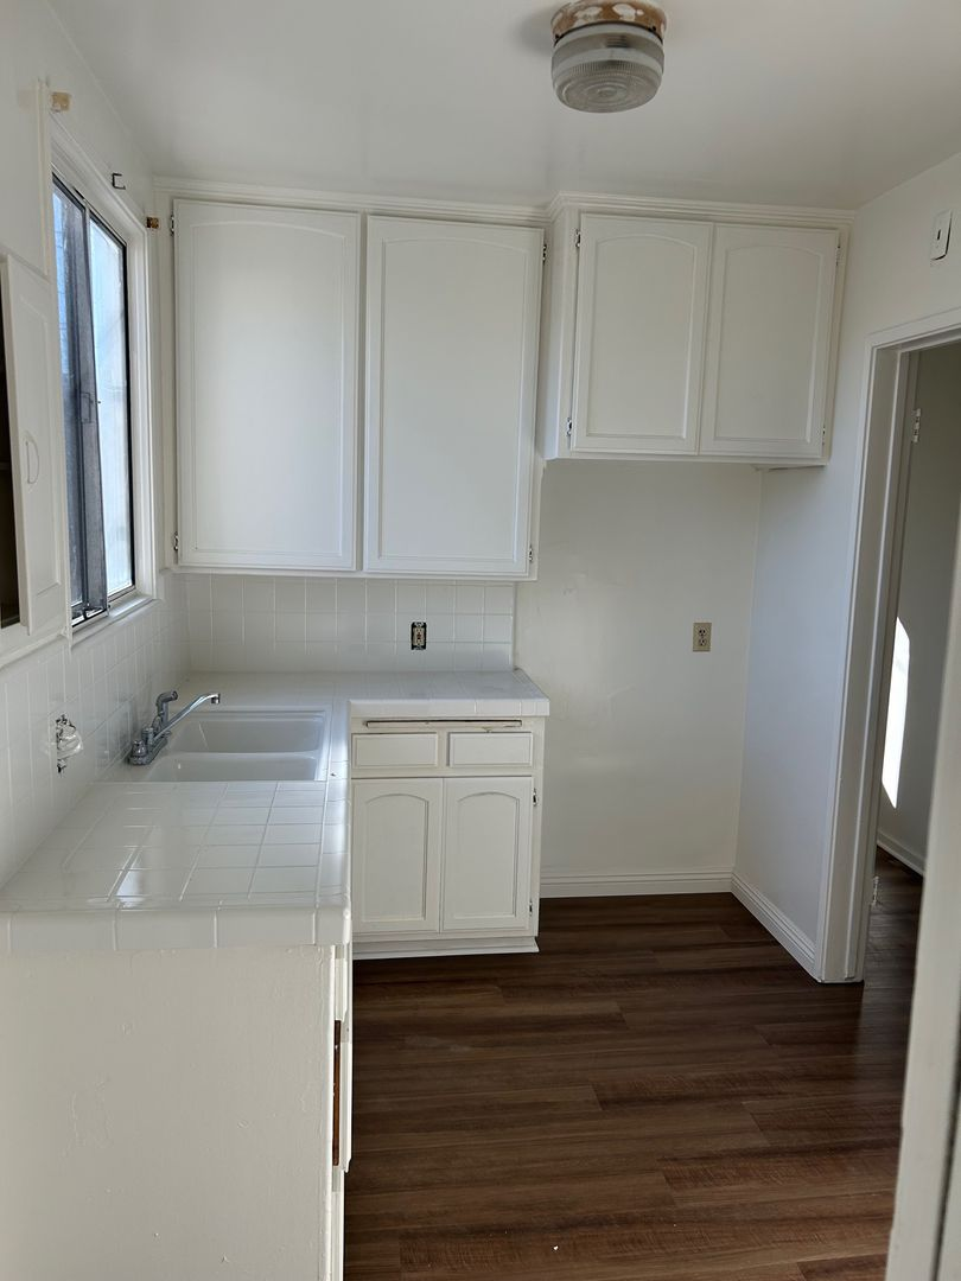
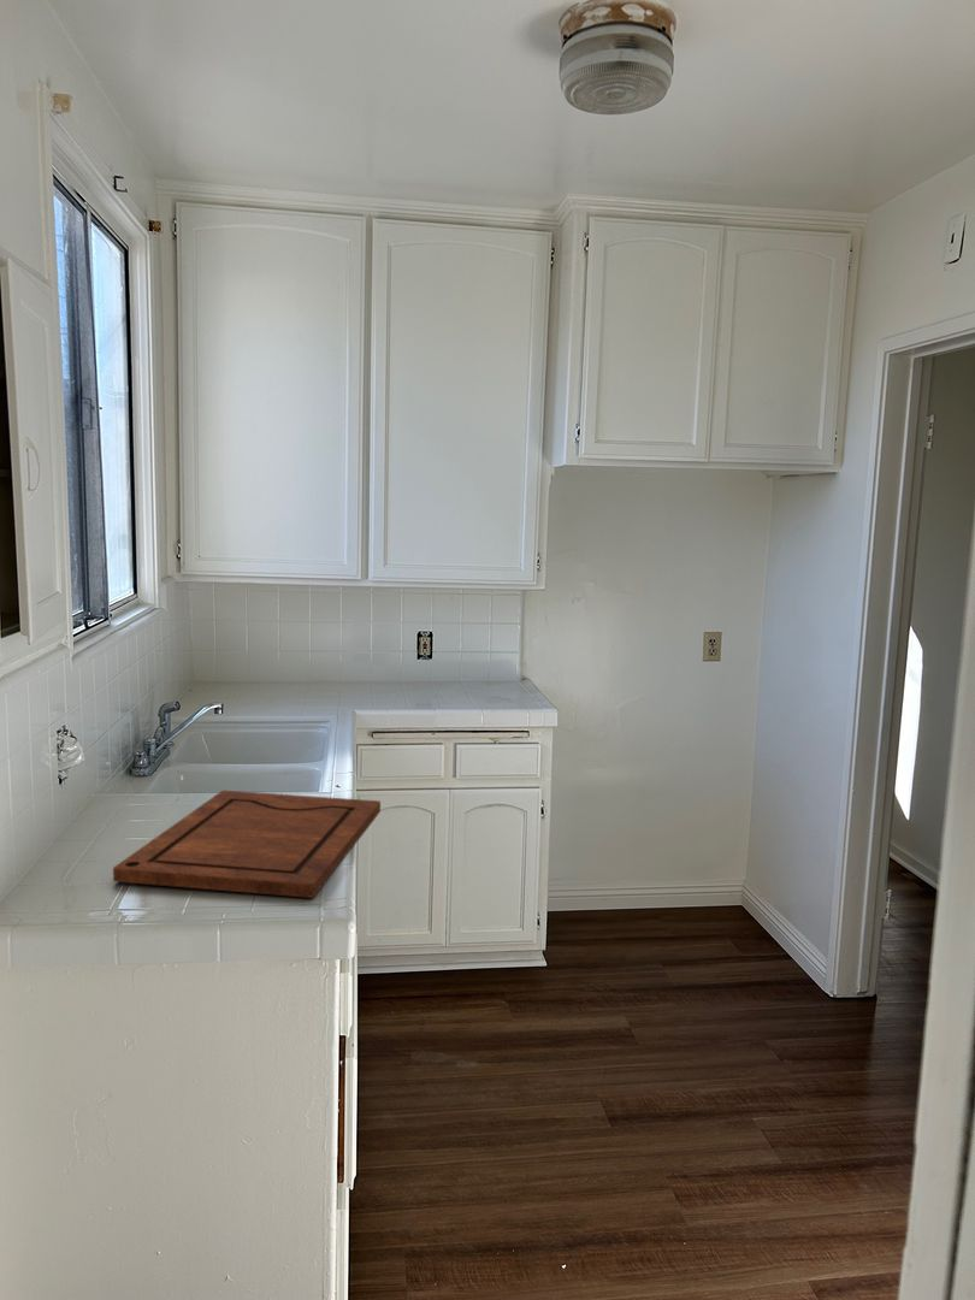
+ cutting board [112,790,382,899]
